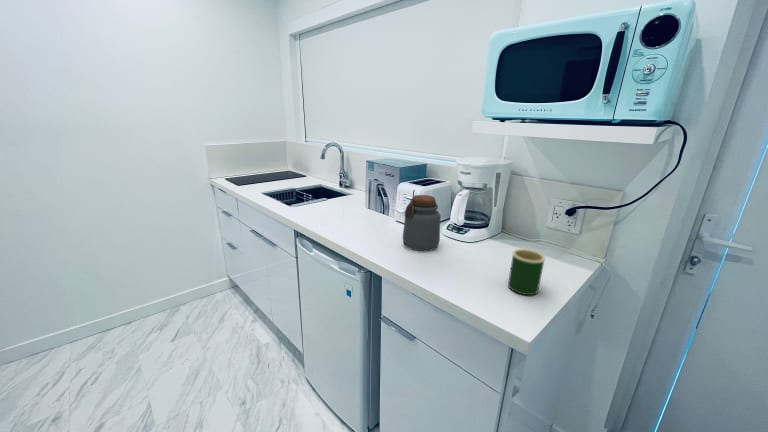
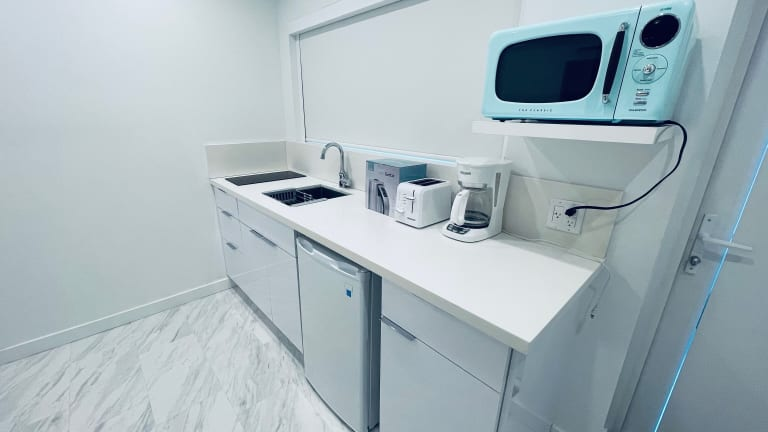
- jar [402,194,442,252]
- mug [507,248,547,296]
